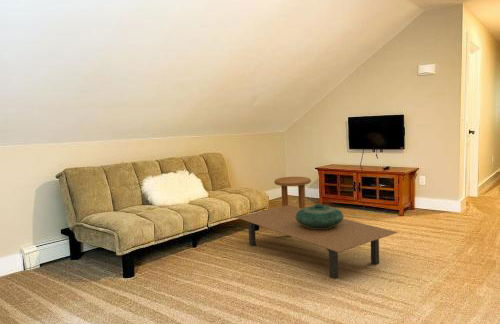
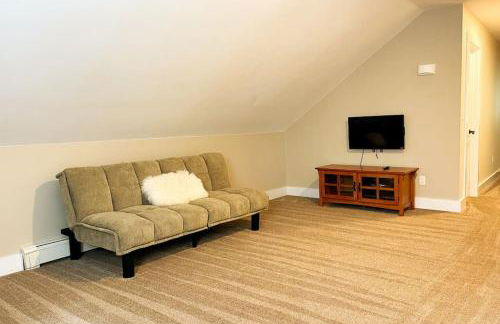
- coffee table [235,204,398,280]
- decorative bowl [296,203,344,229]
- side table [273,176,312,209]
